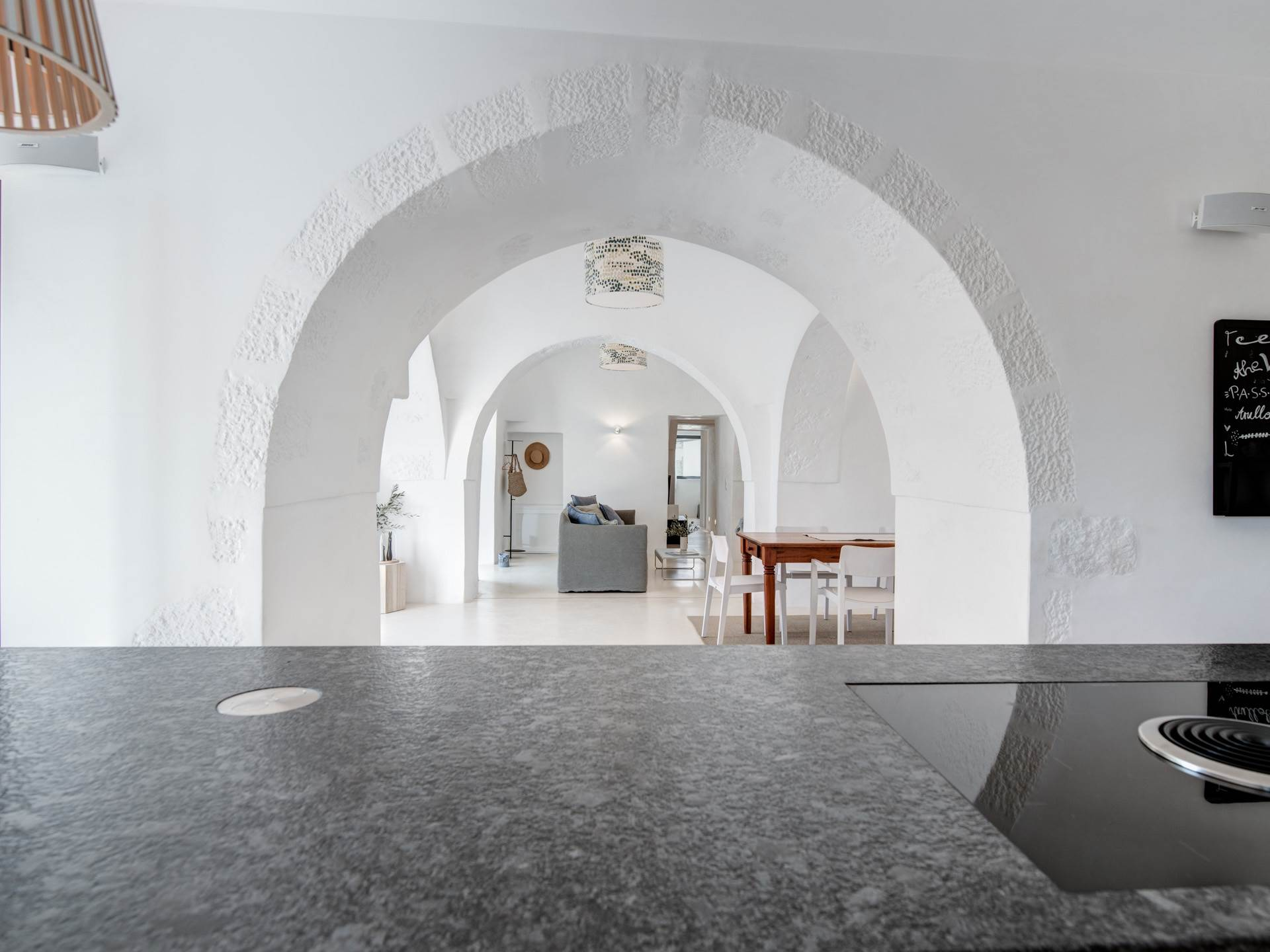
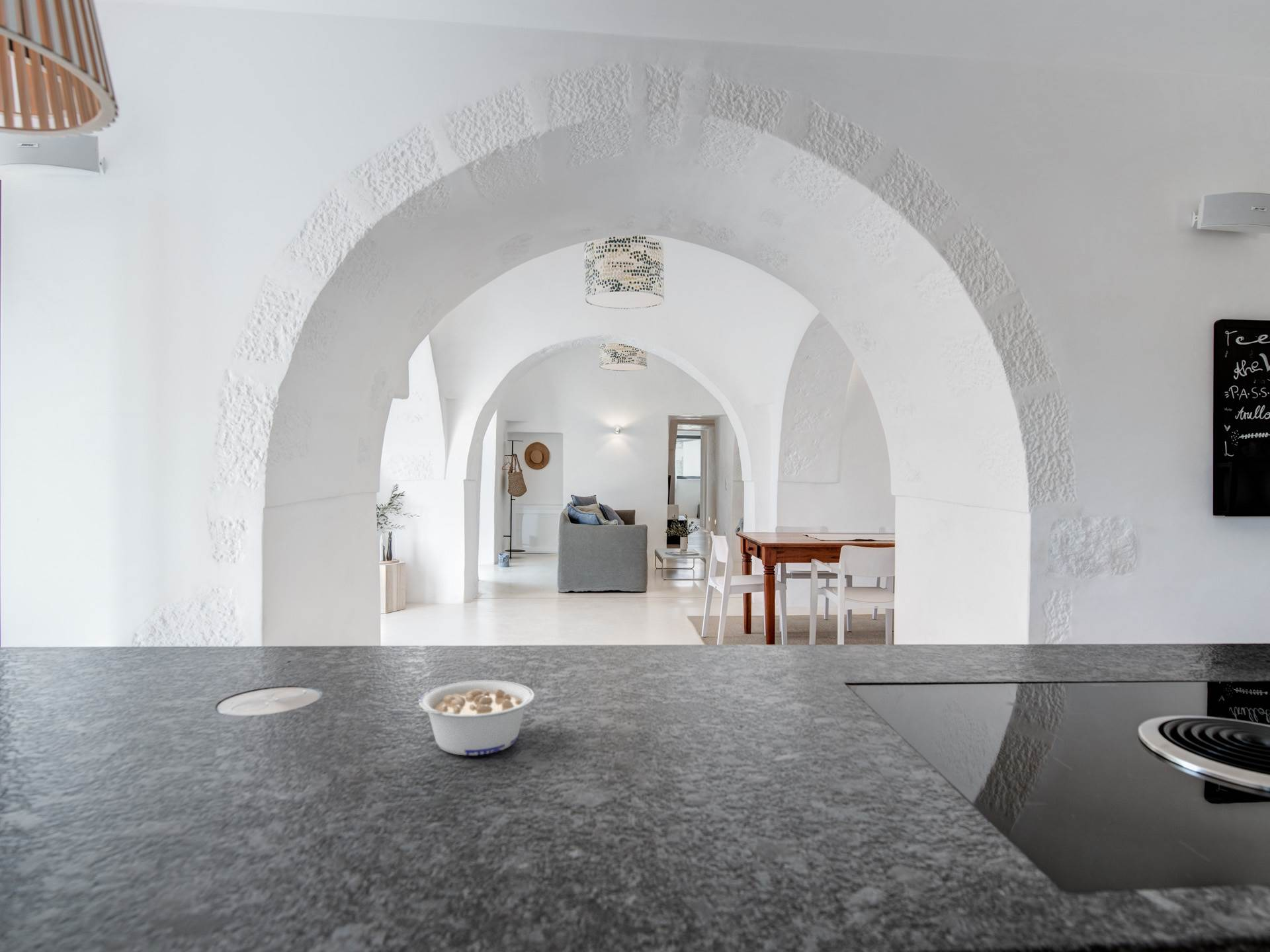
+ legume [417,680,535,756]
